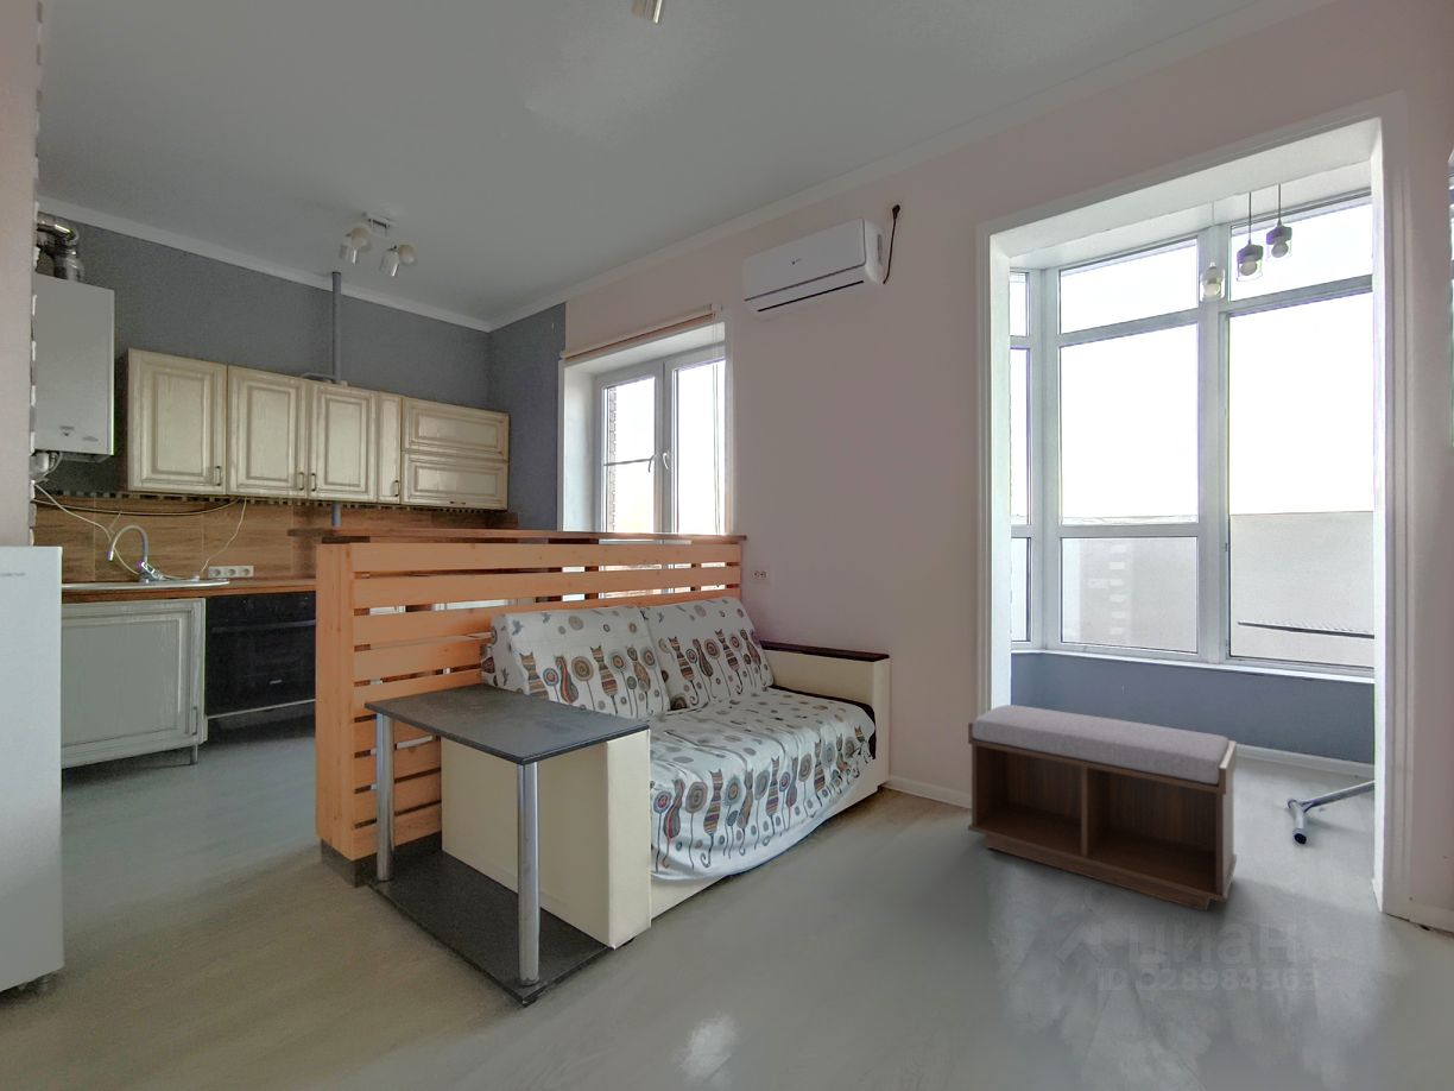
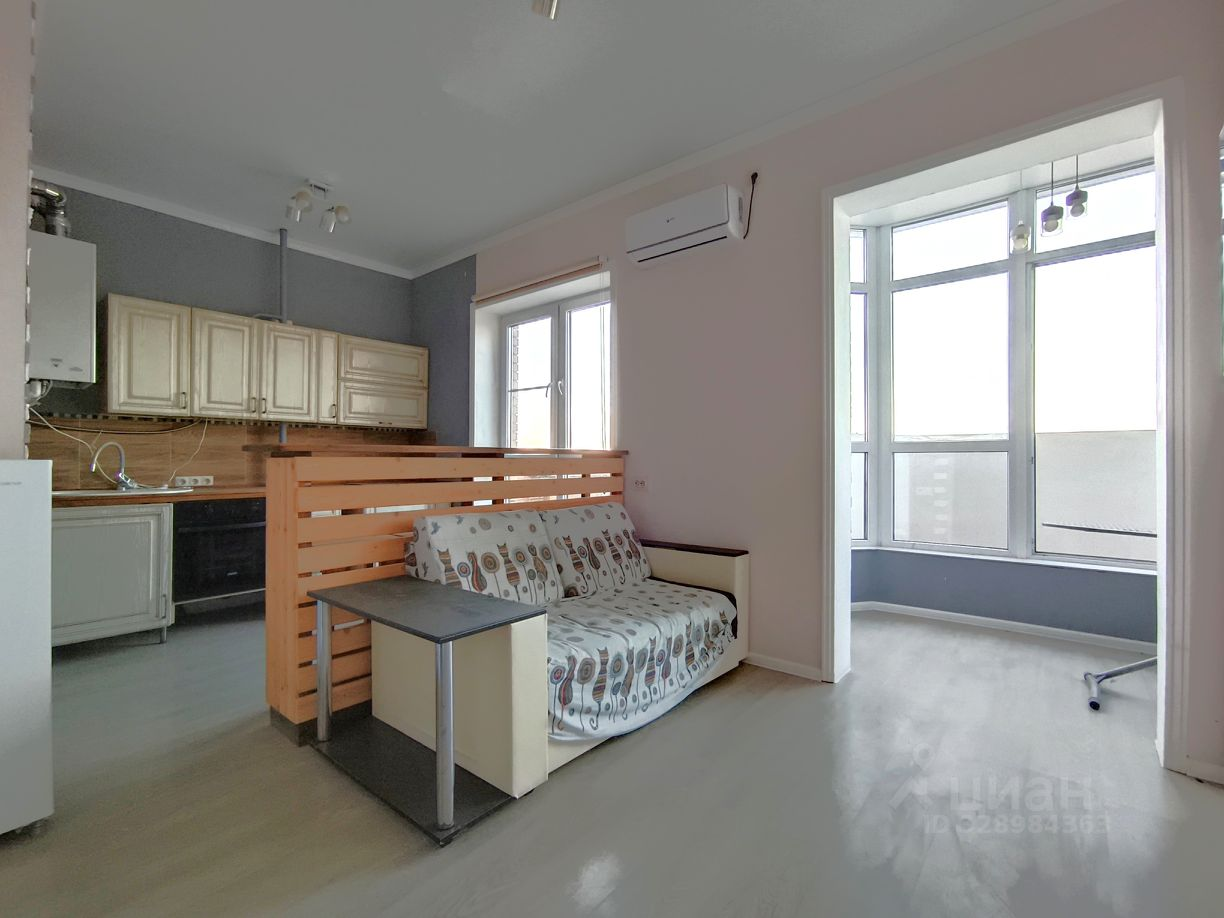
- bench [967,704,1238,913]
